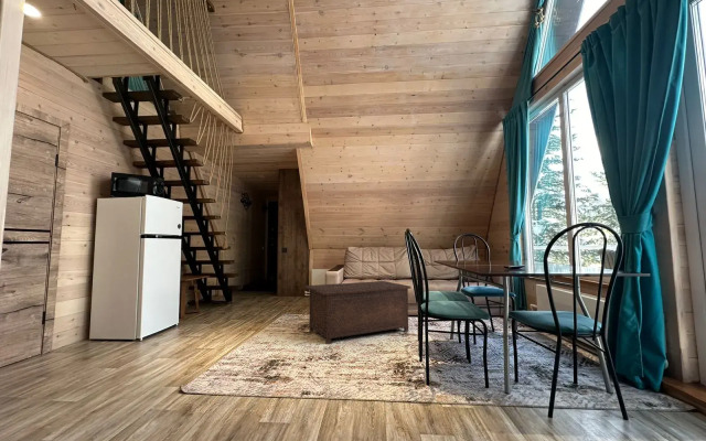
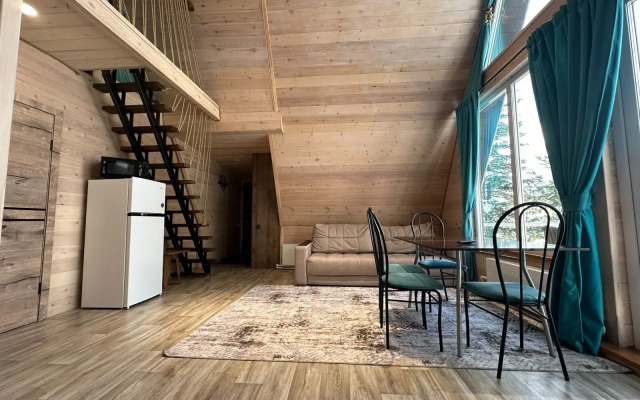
- cabinet [304,280,413,345]
